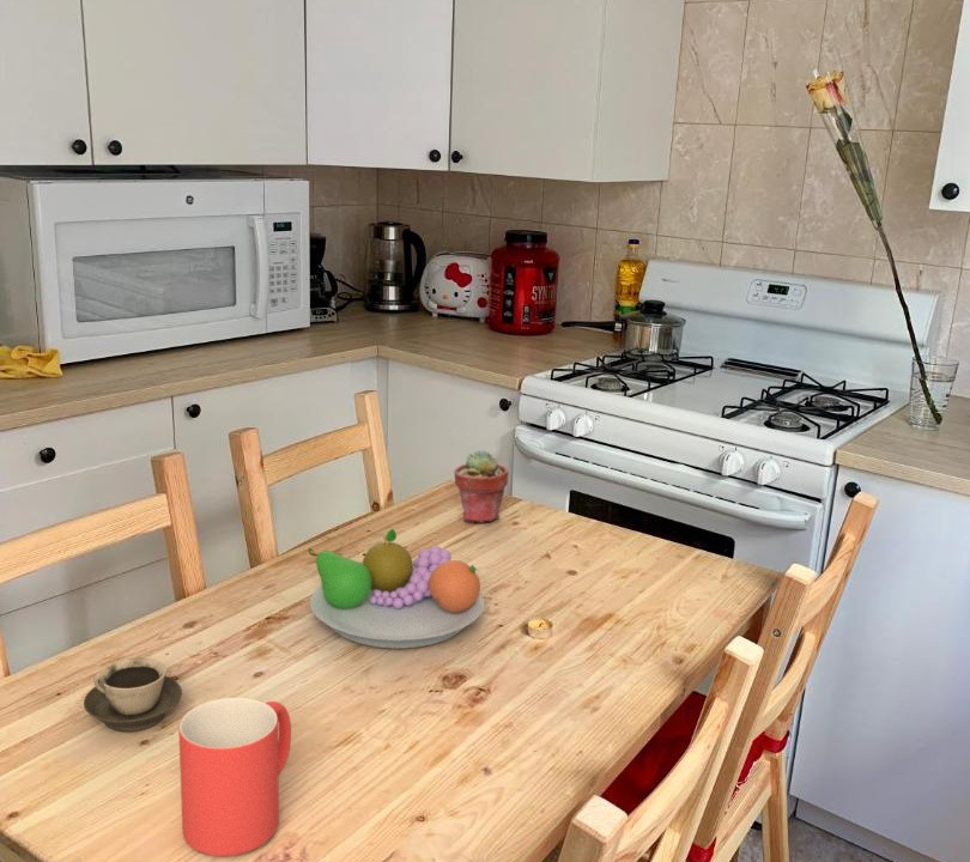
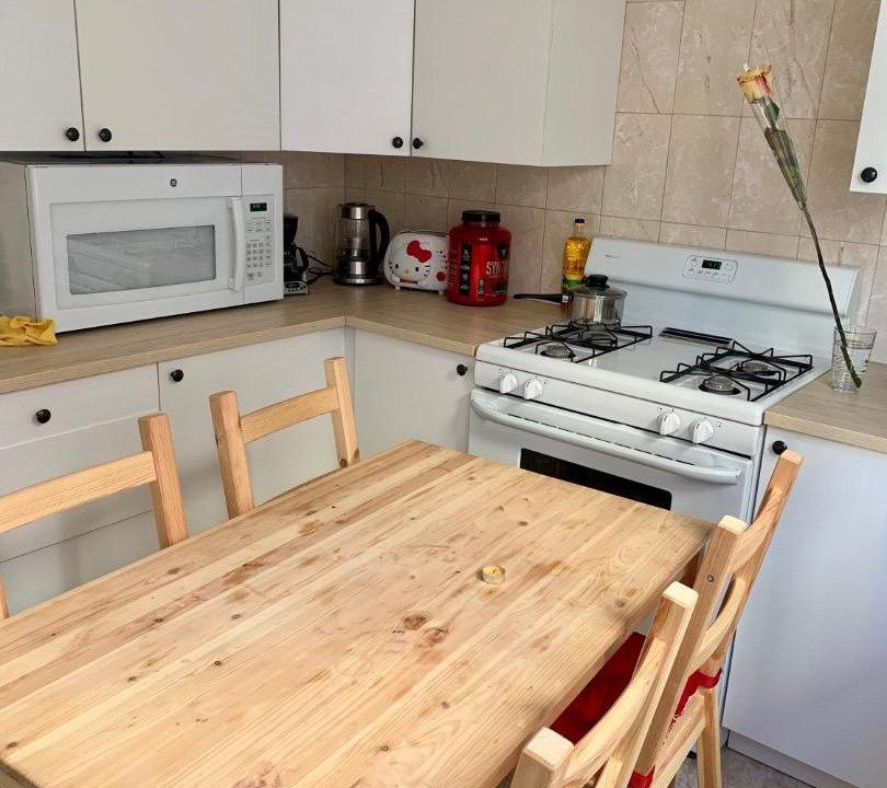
- mug [177,697,292,857]
- cup [83,656,183,733]
- potted succulent [453,449,510,524]
- fruit bowl [307,528,485,650]
